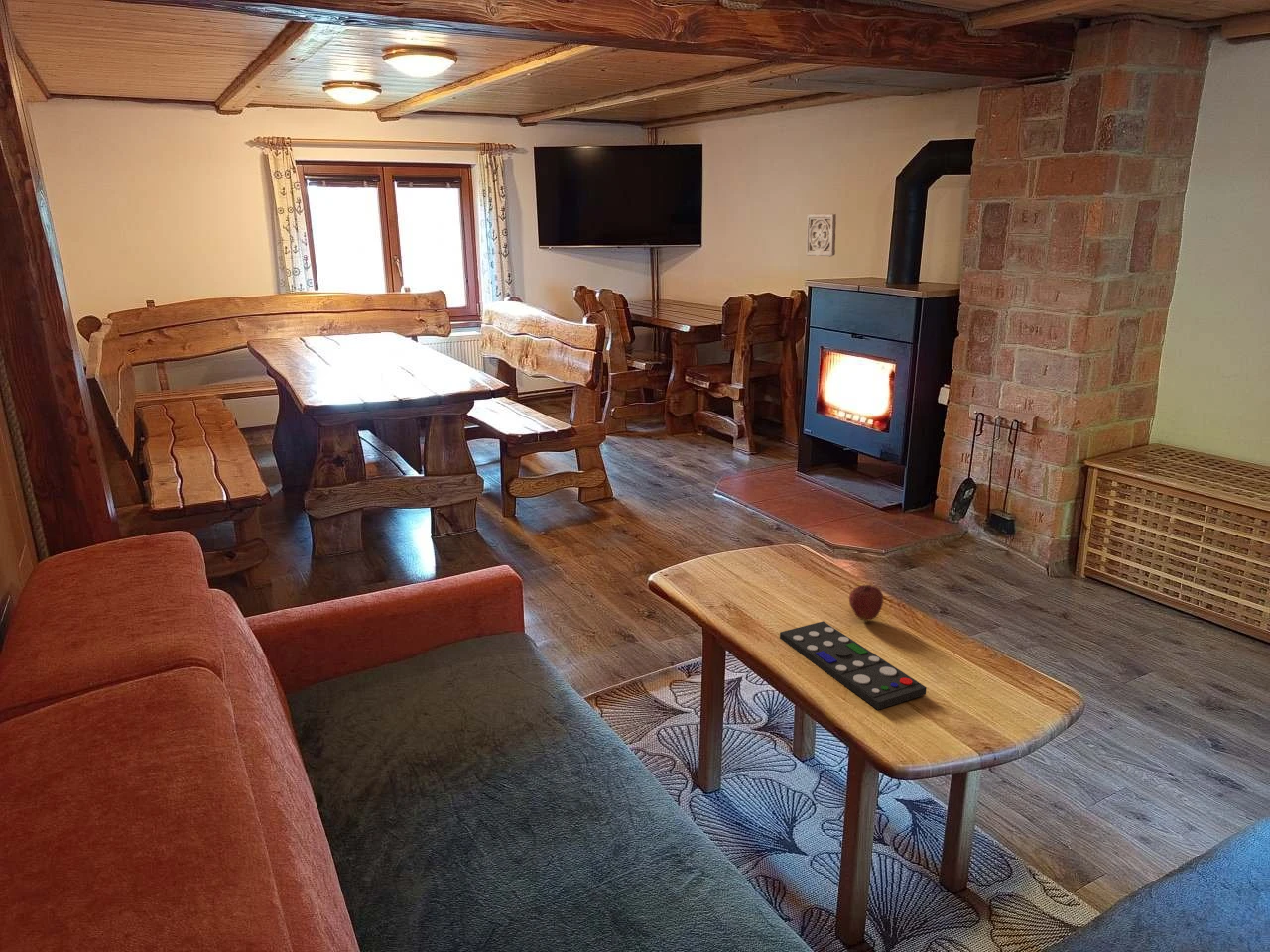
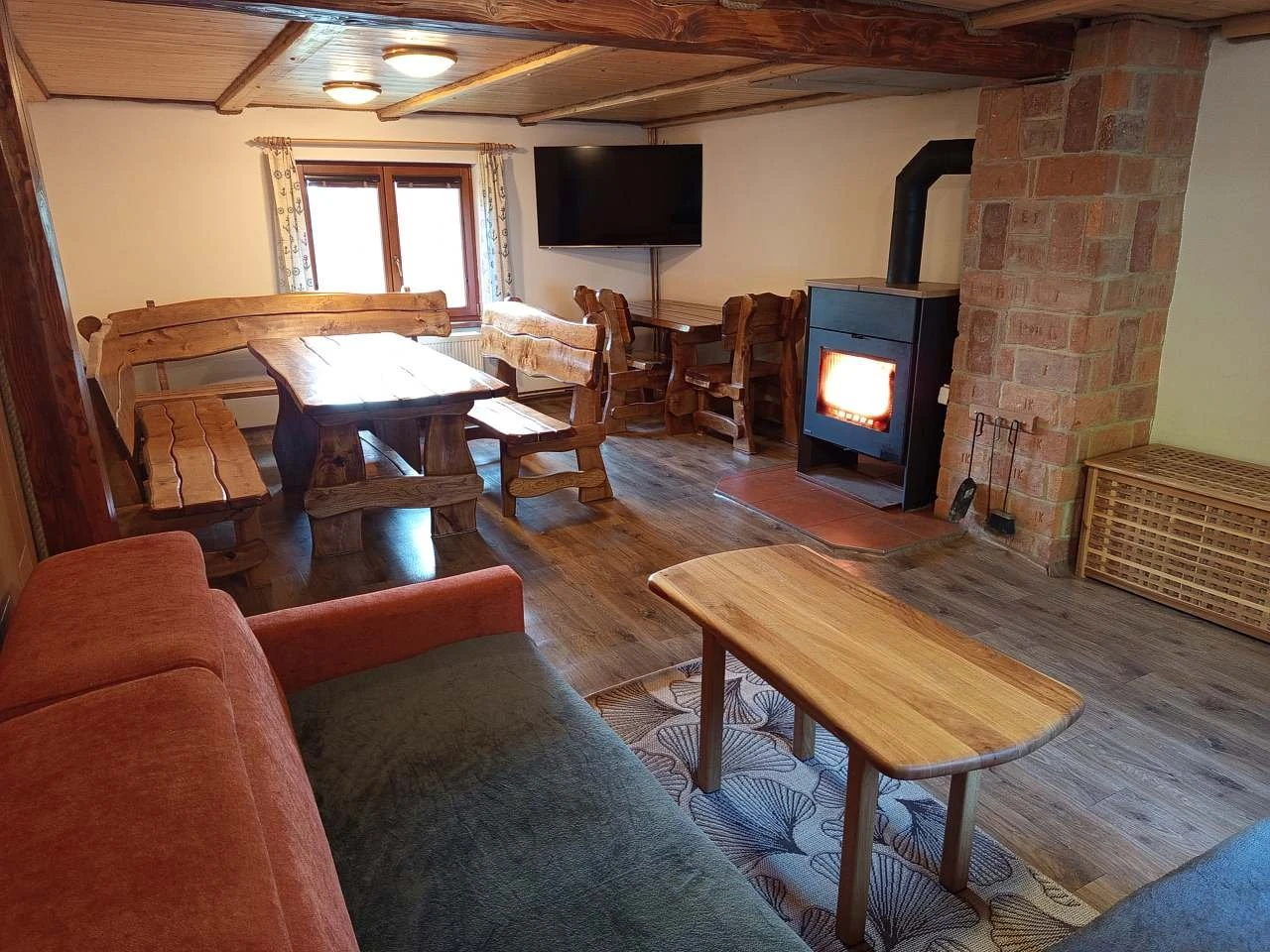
- wall ornament [805,213,837,258]
- fruit [848,584,884,622]
- remote control [779,620,928,711]
